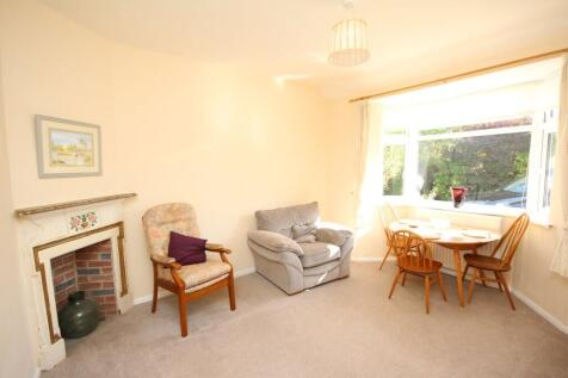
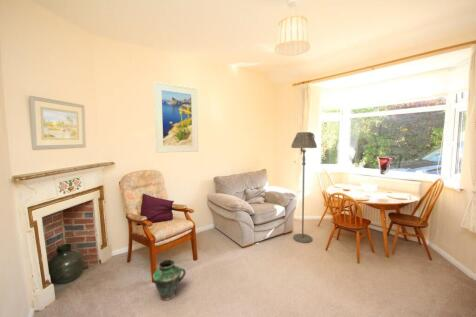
+ floor lamp [290,131,318,244]
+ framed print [153,81,199,154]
+ vase [152,258,187,301]
